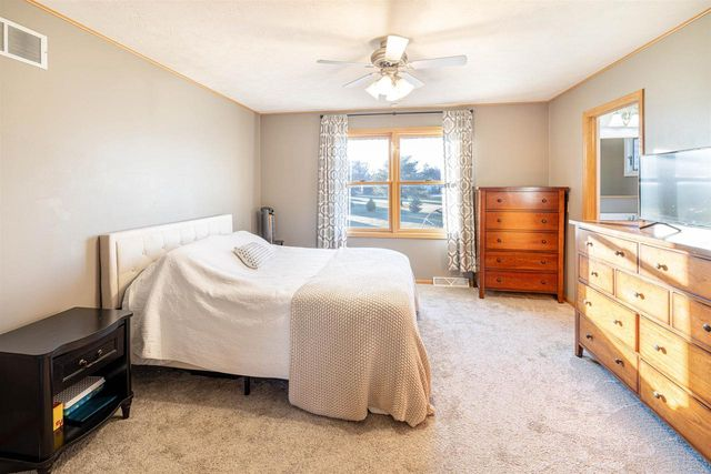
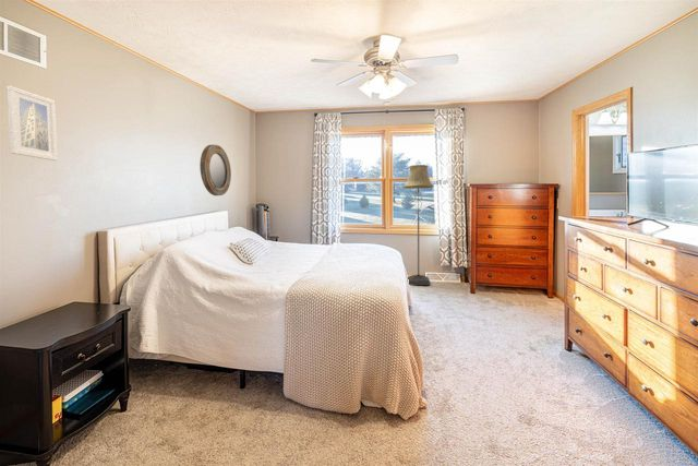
+ floor lamp [402,164,435,286]
+ home mirror [198,144,232,196]
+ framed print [5,84,59,162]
